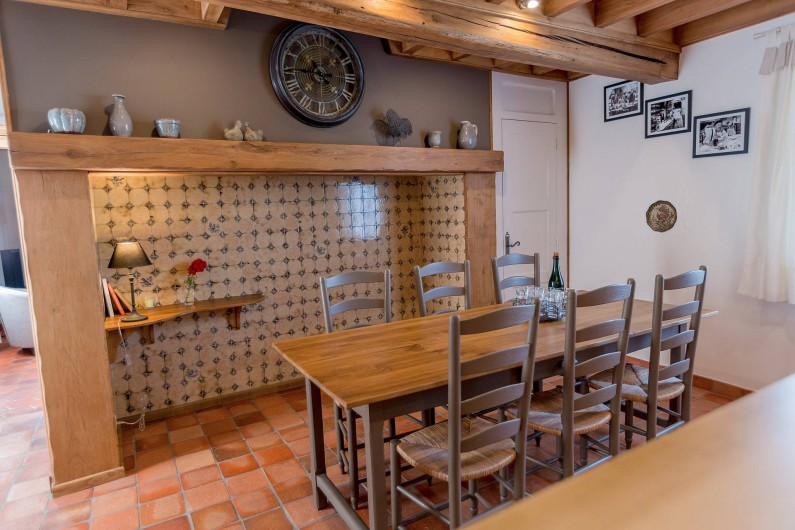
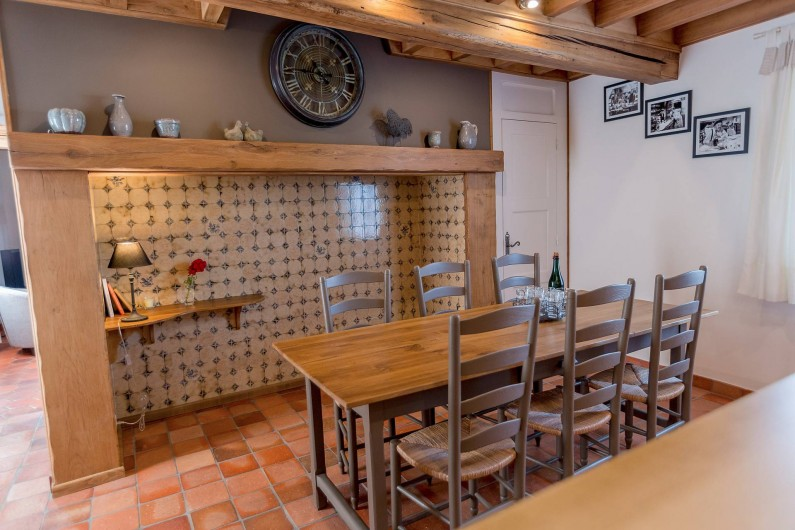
- decorative plate [645,199,678,233]
